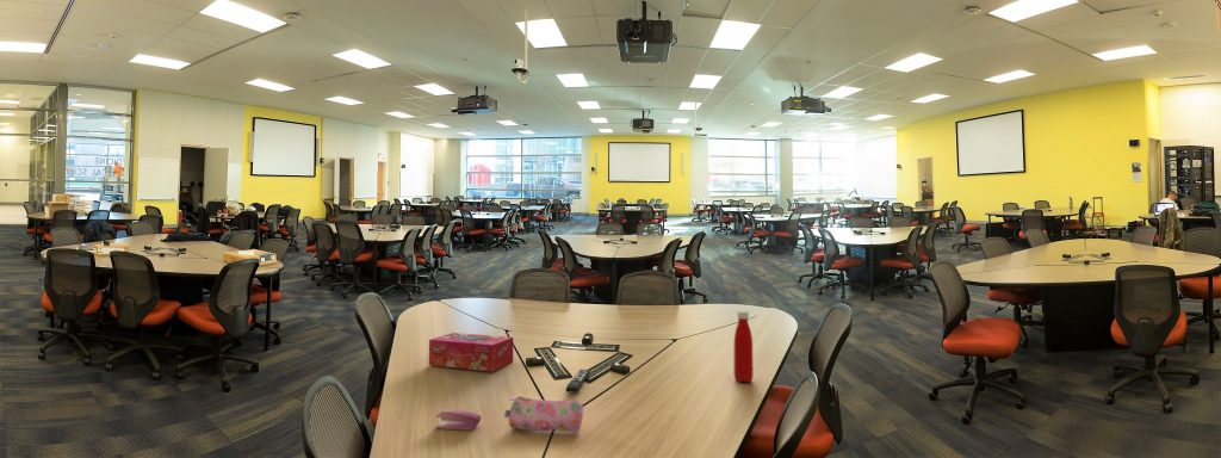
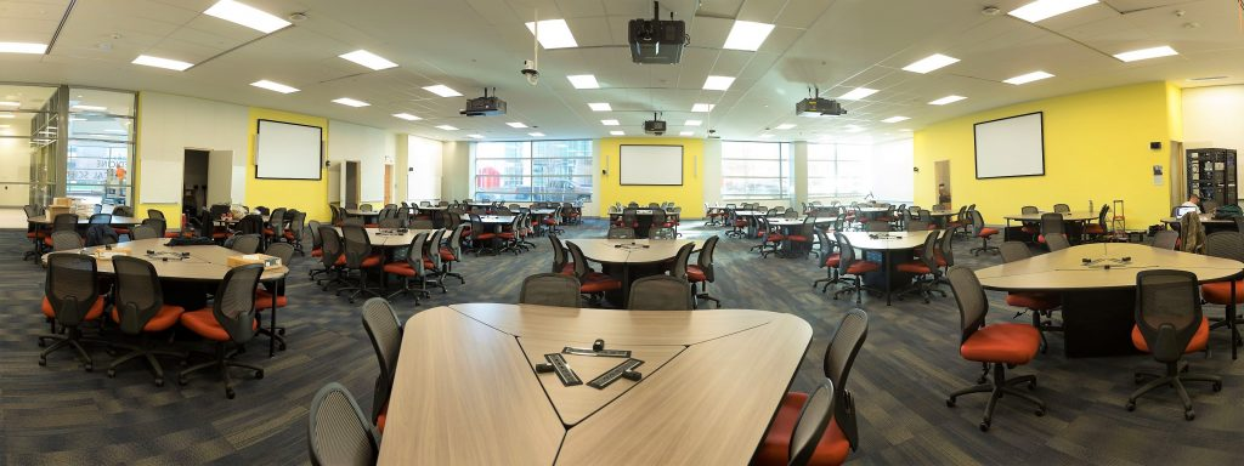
- bottle [733,310,755,384]
- stapler [434,408,483,432]
- remote control [565,369,591,394]
- tissue box [428,332,514,372]
- pencil case [503,395,584,434]
